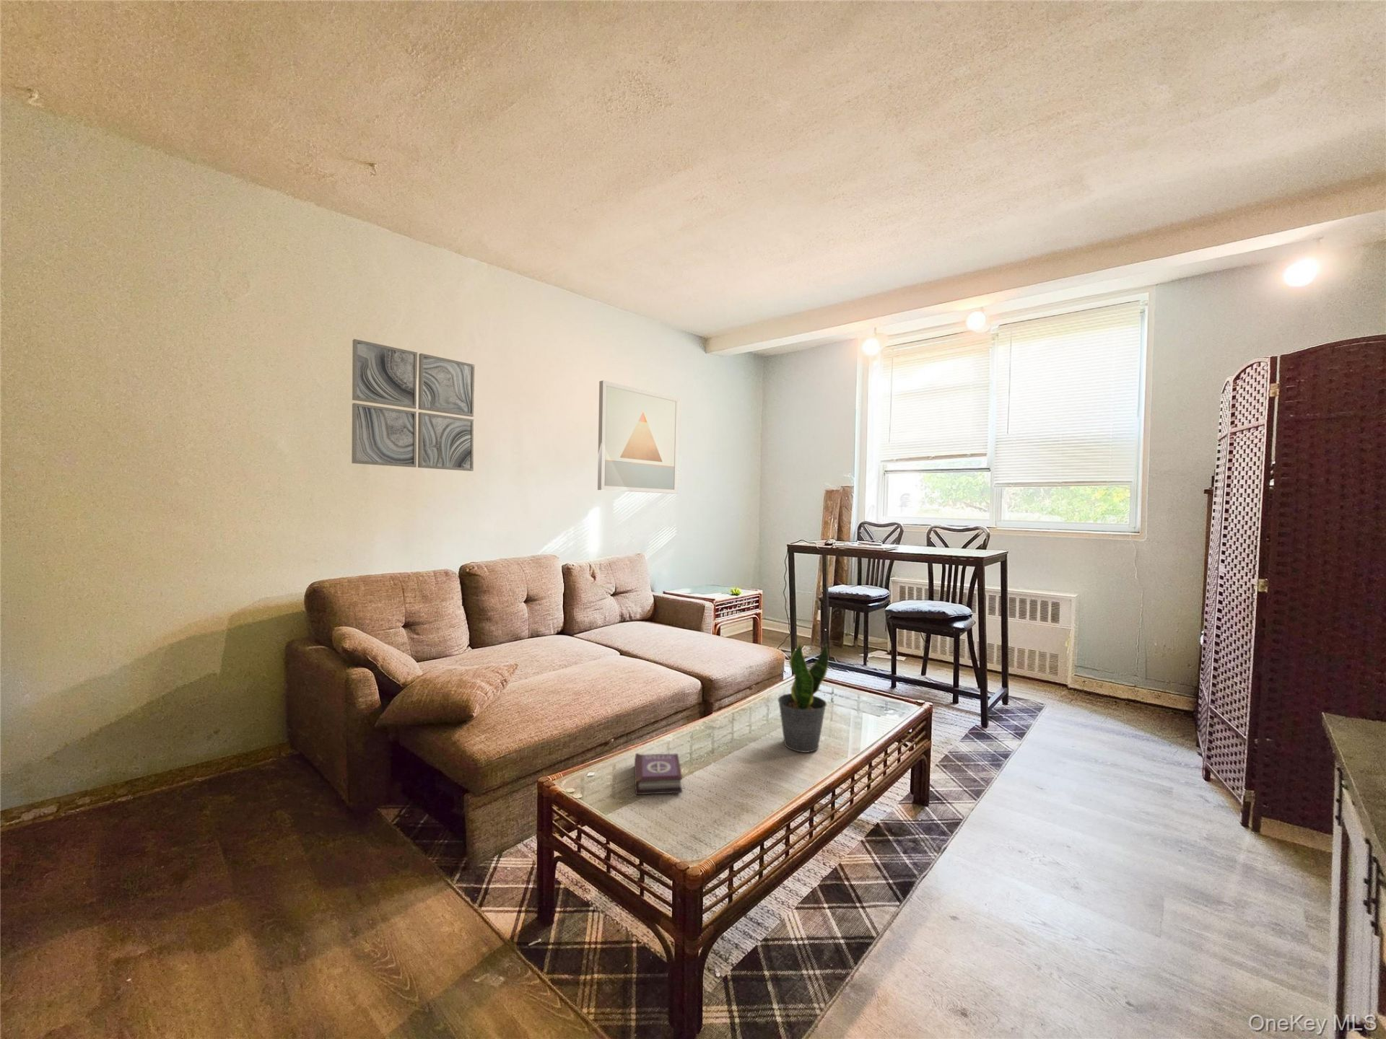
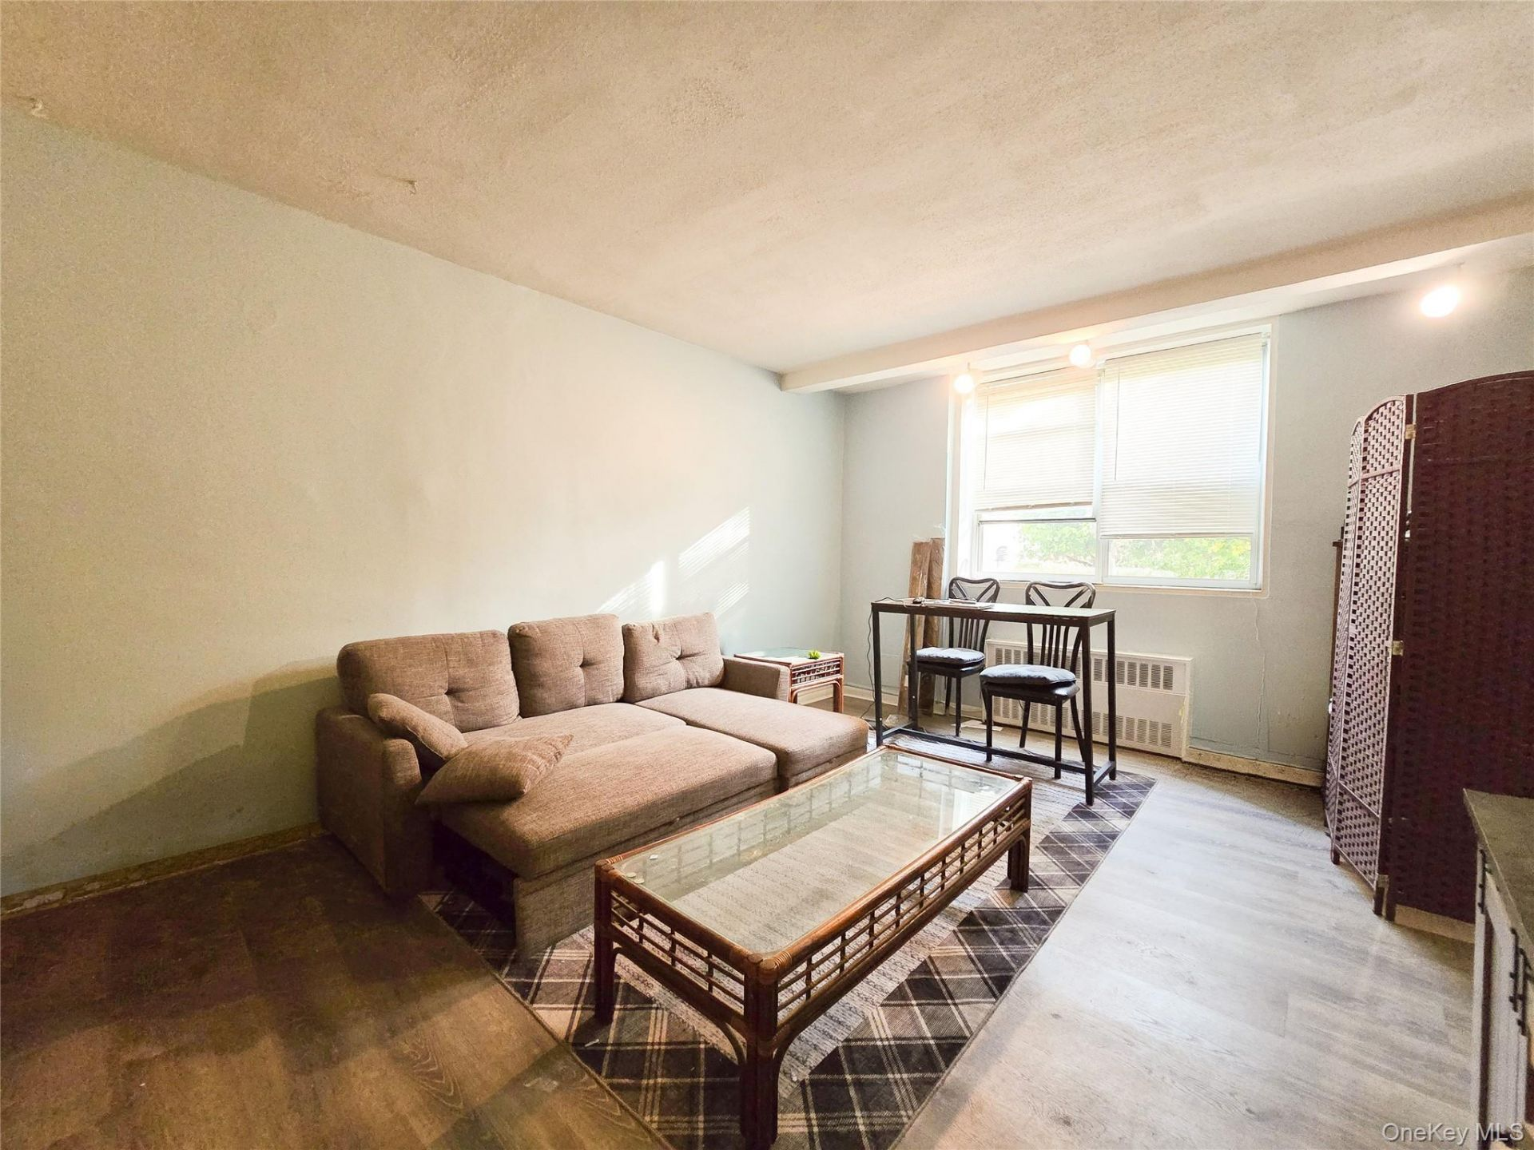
- potted plant [777,643,829,753]
- wall art [597,380,680,494]
- wall art [350,338,476,471]
- book [634,753,683,796]
